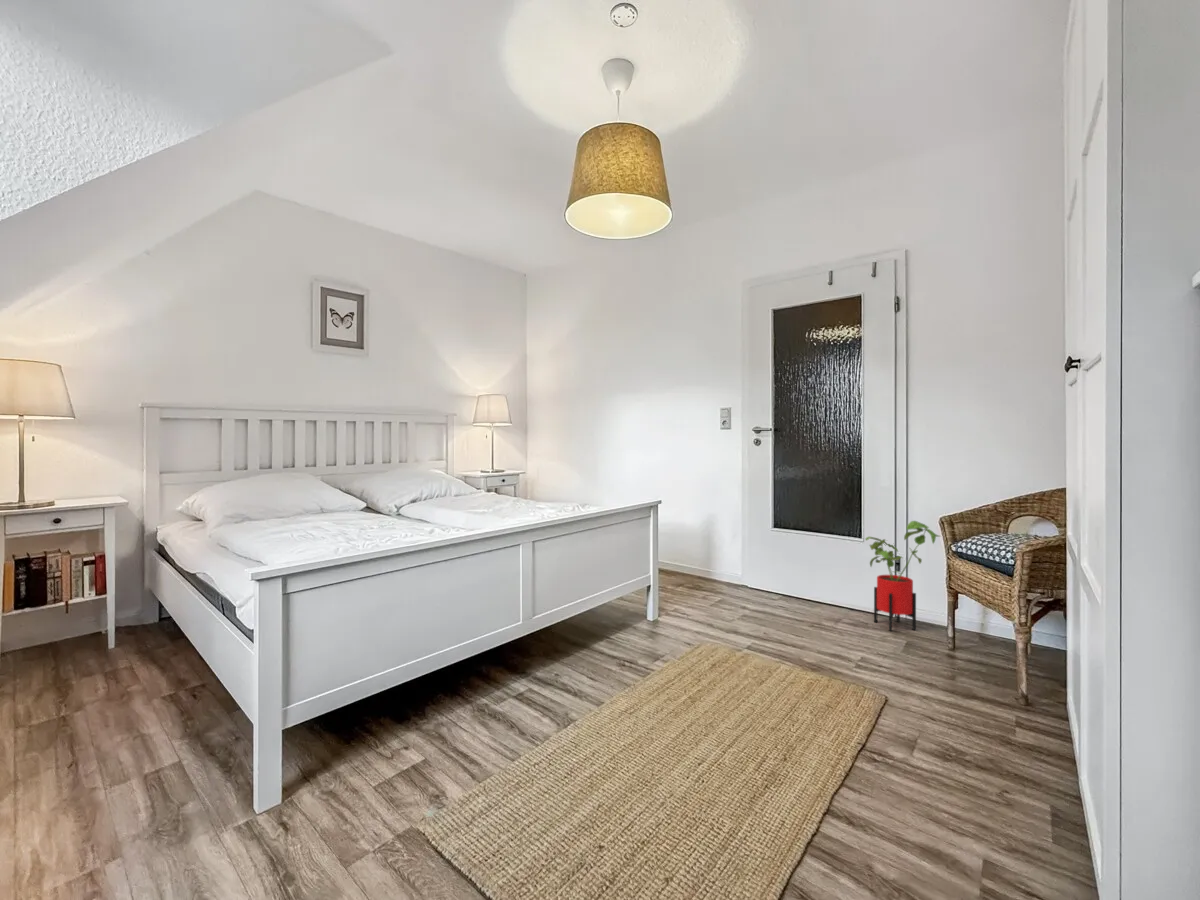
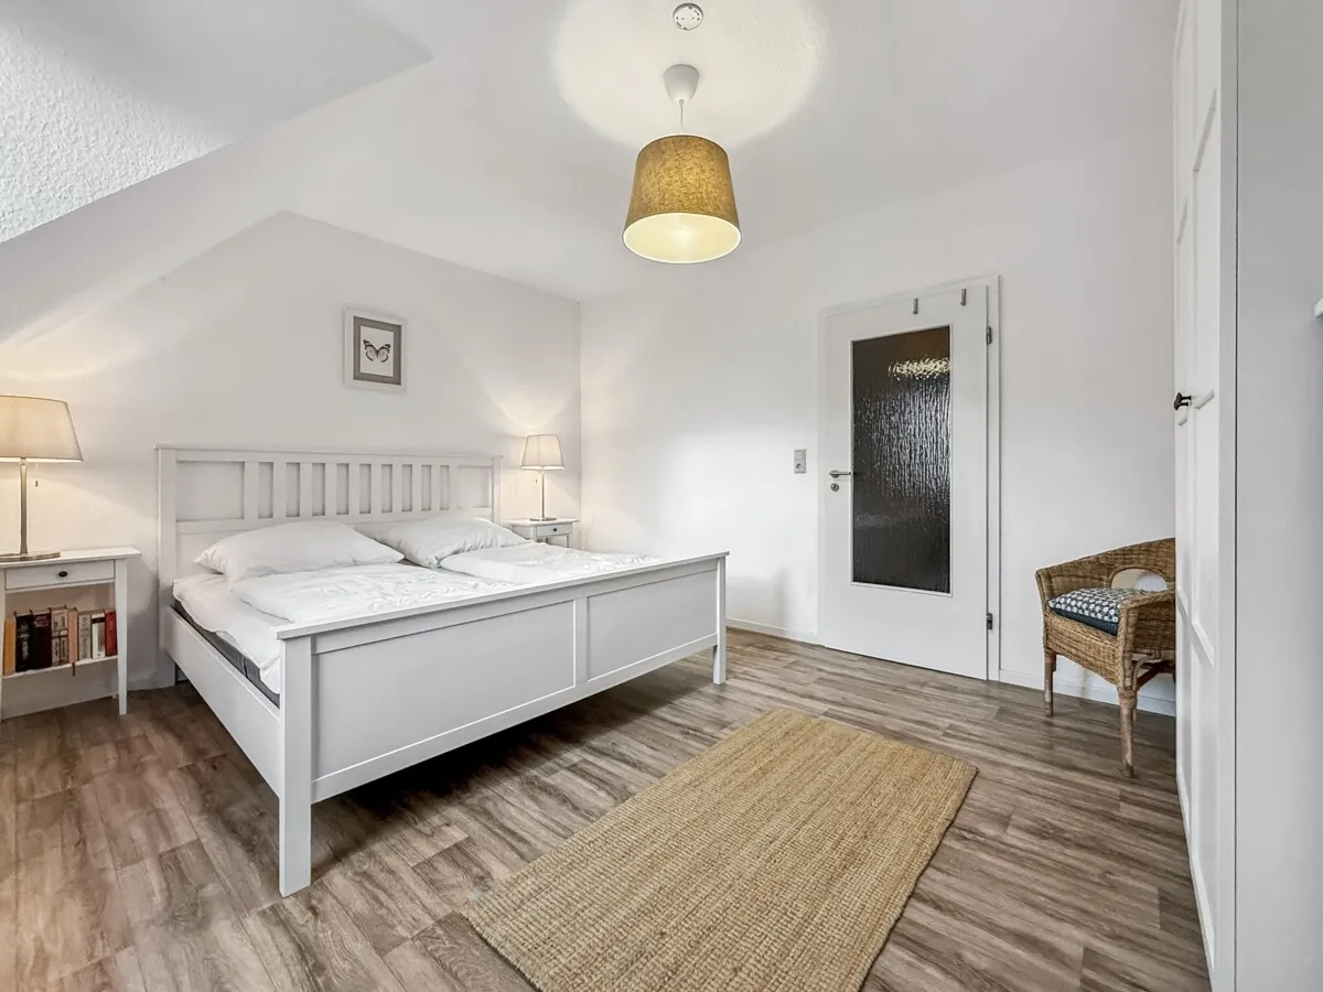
- house plant [864,520,942,632]
